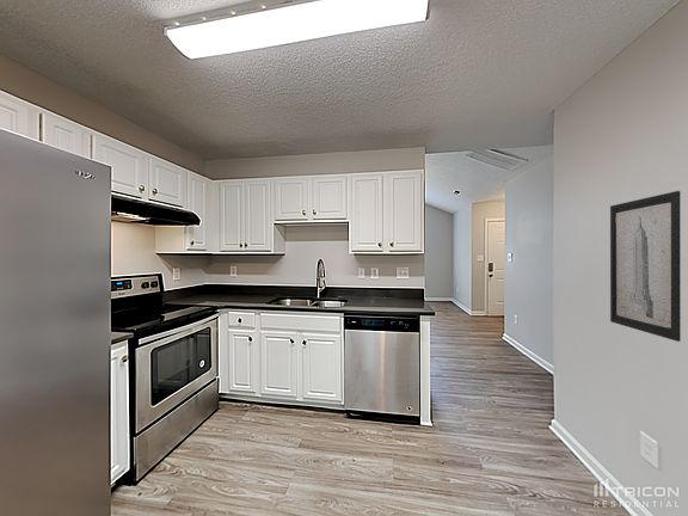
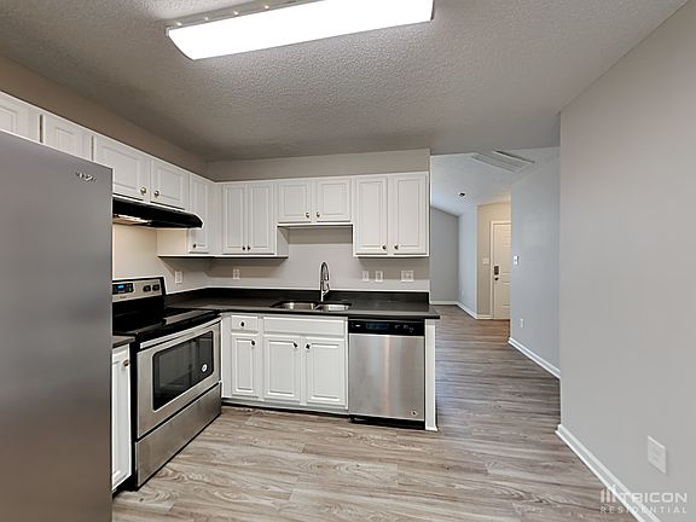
- wall art [609,190,682,343]
